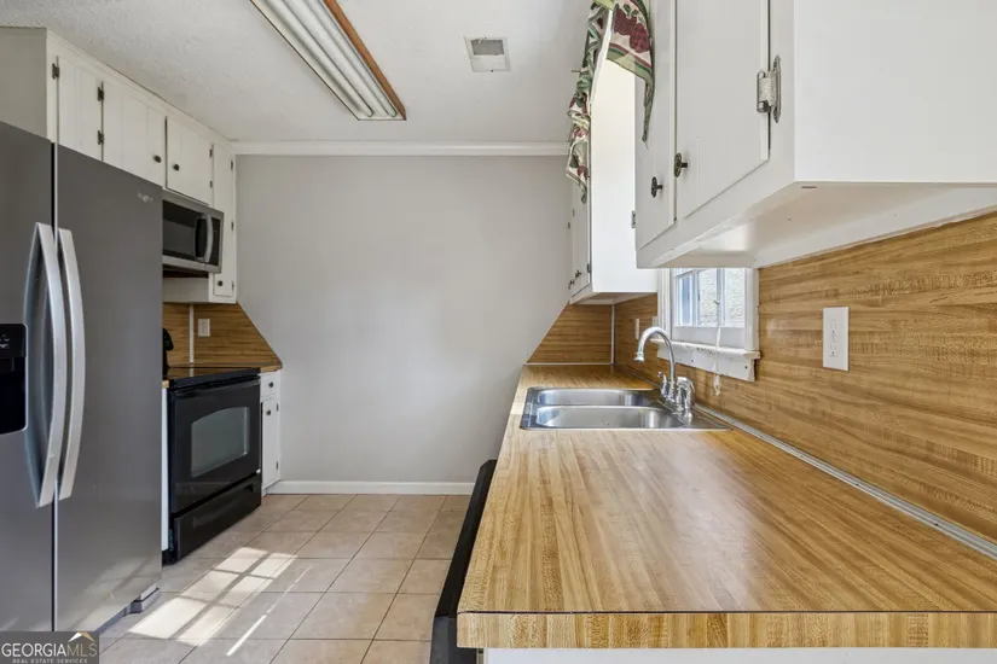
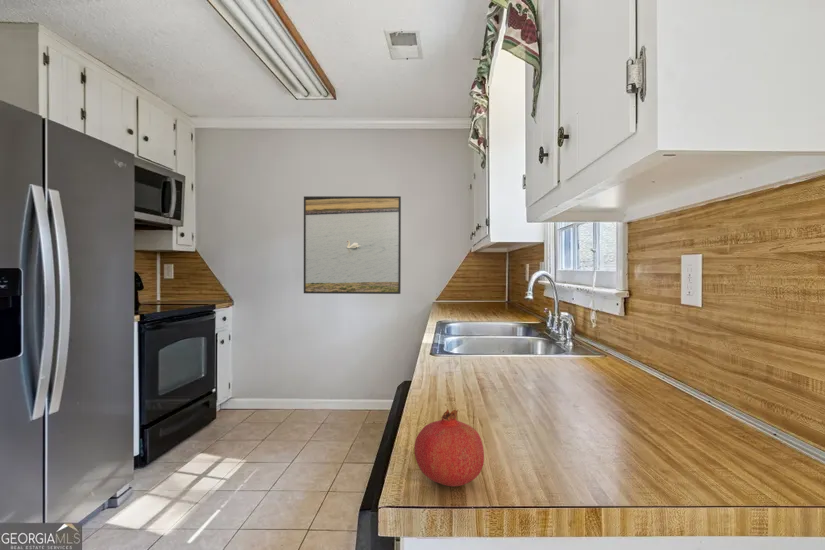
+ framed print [303,195,402,295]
+ fruit [413,408,485,487]
